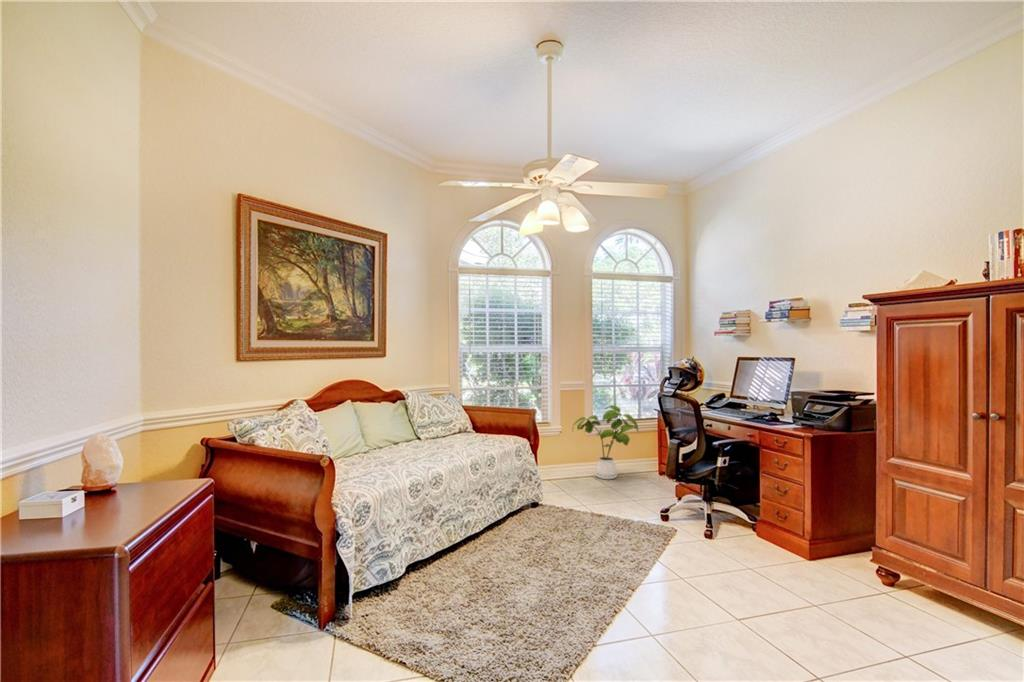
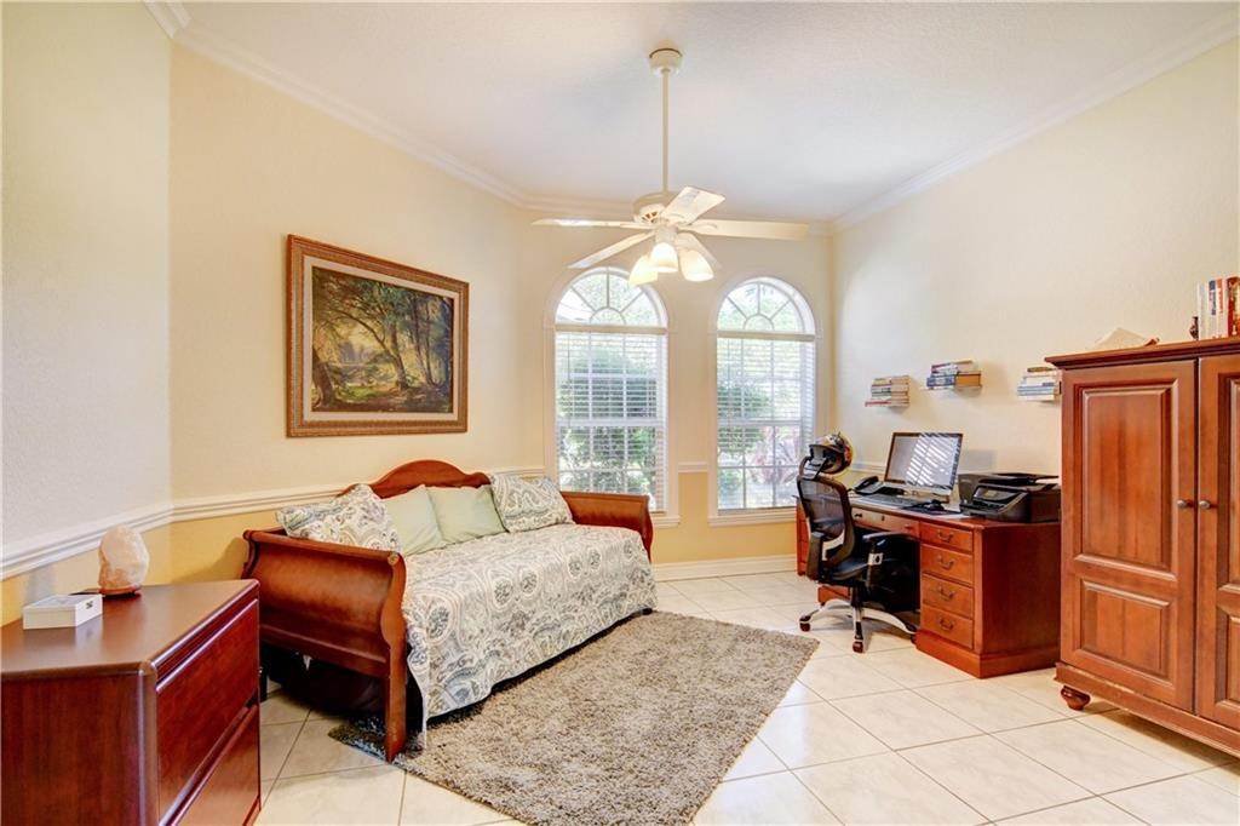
- house plant [571,404,640,480]
